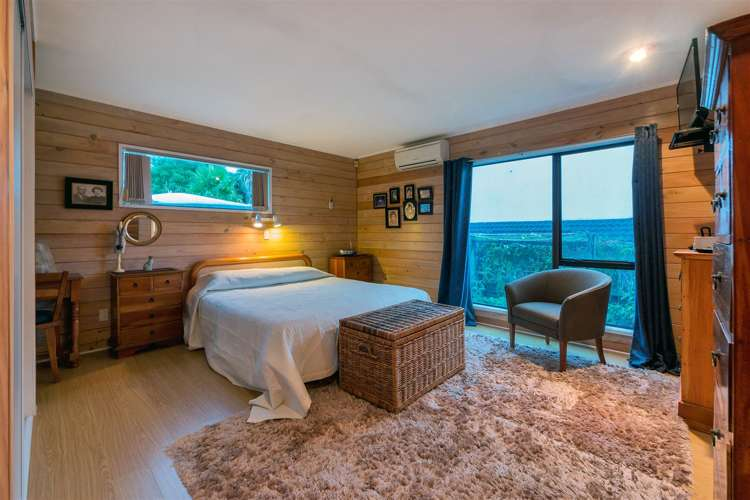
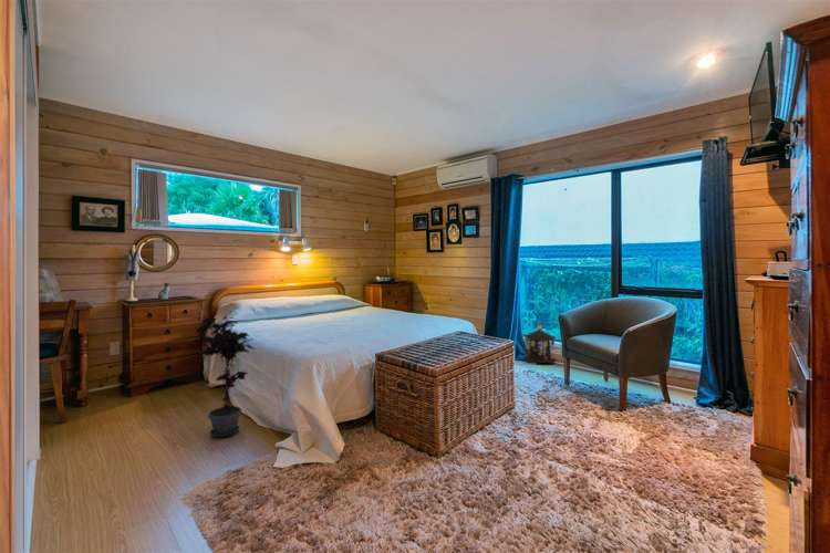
+ lantern [522,320,558,365]
+ potted plant [196,311,256,438]
